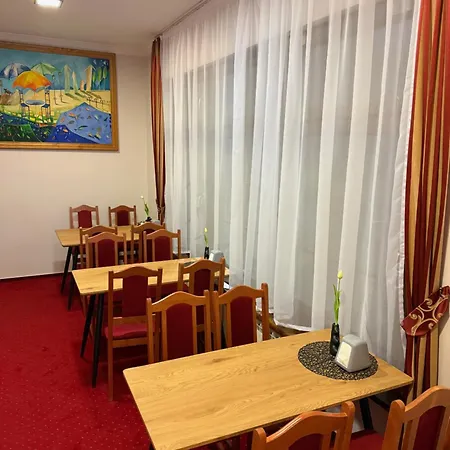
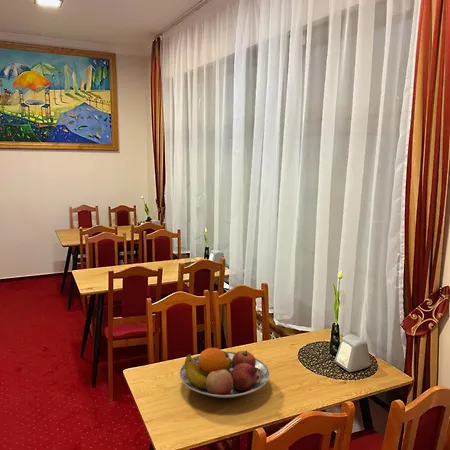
+ fruit bowl [179,347,270,399]
